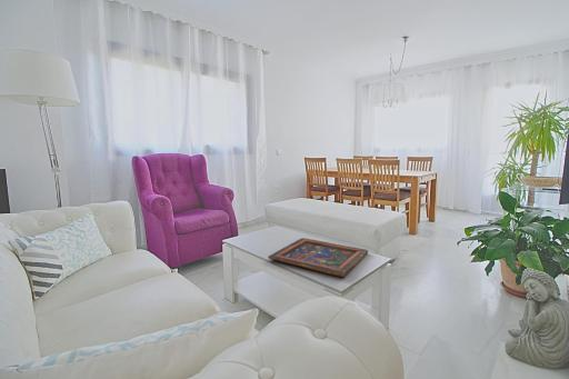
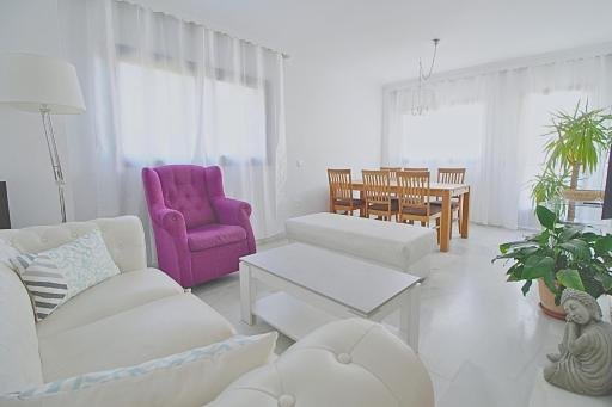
- painted panel [267,237,369,278]
